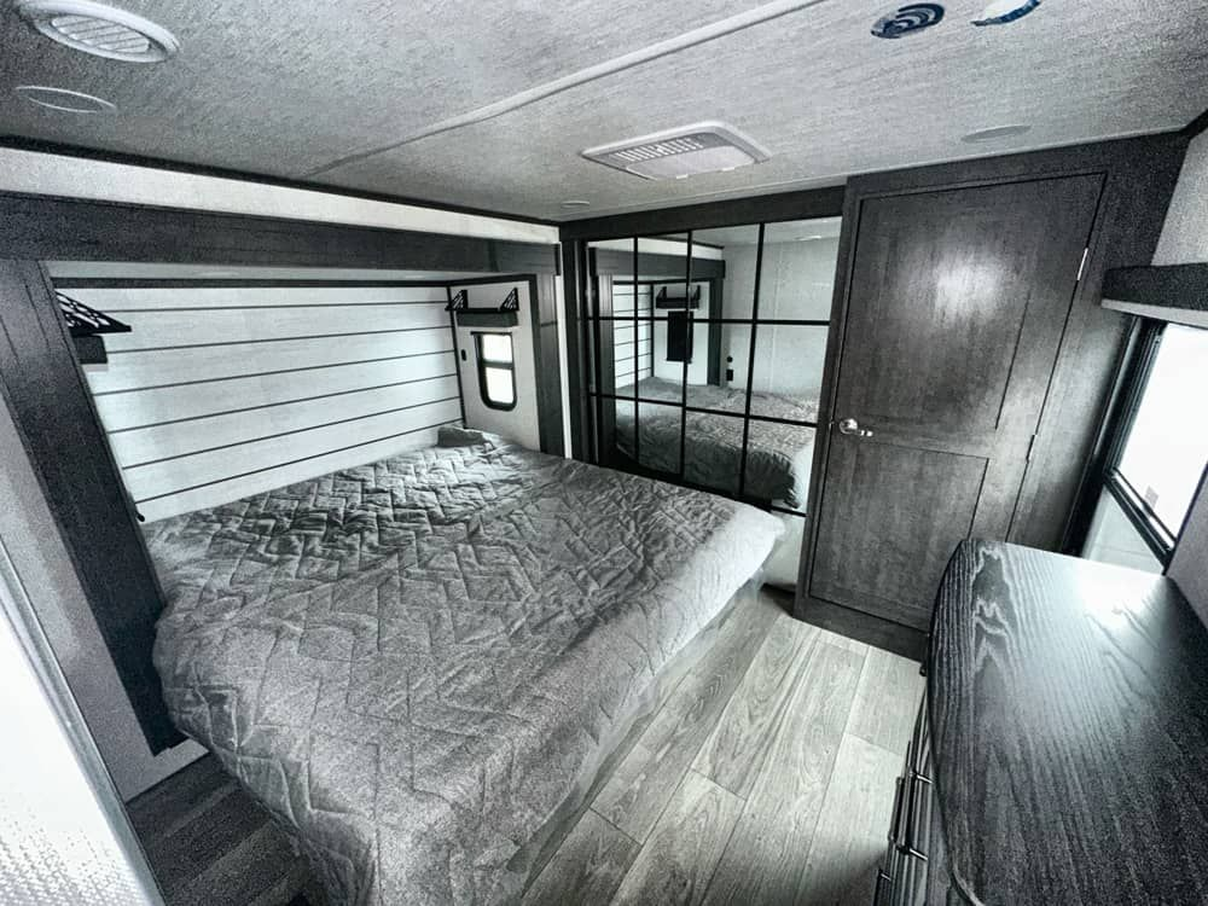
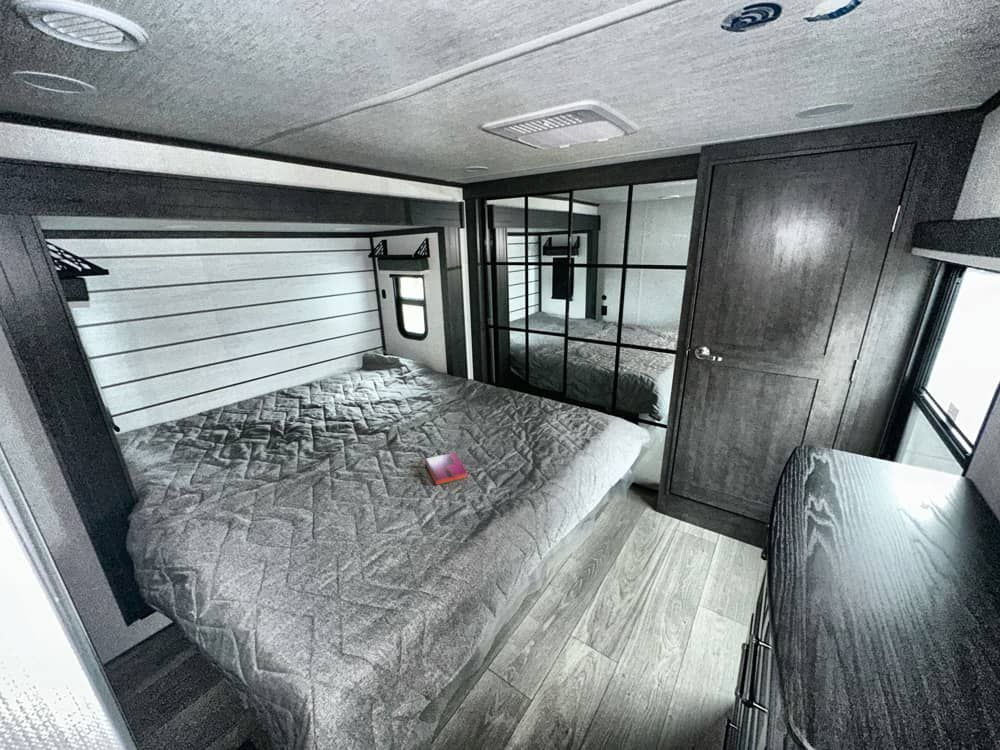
+ hardback book [424,452,469,486]
